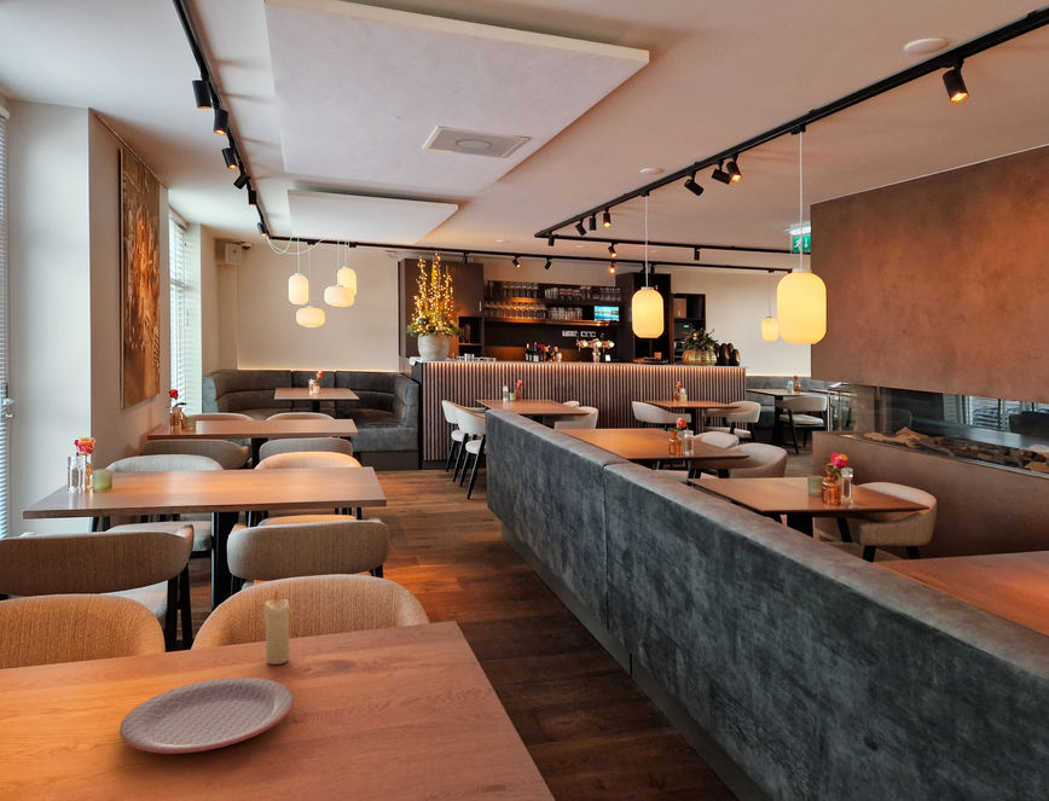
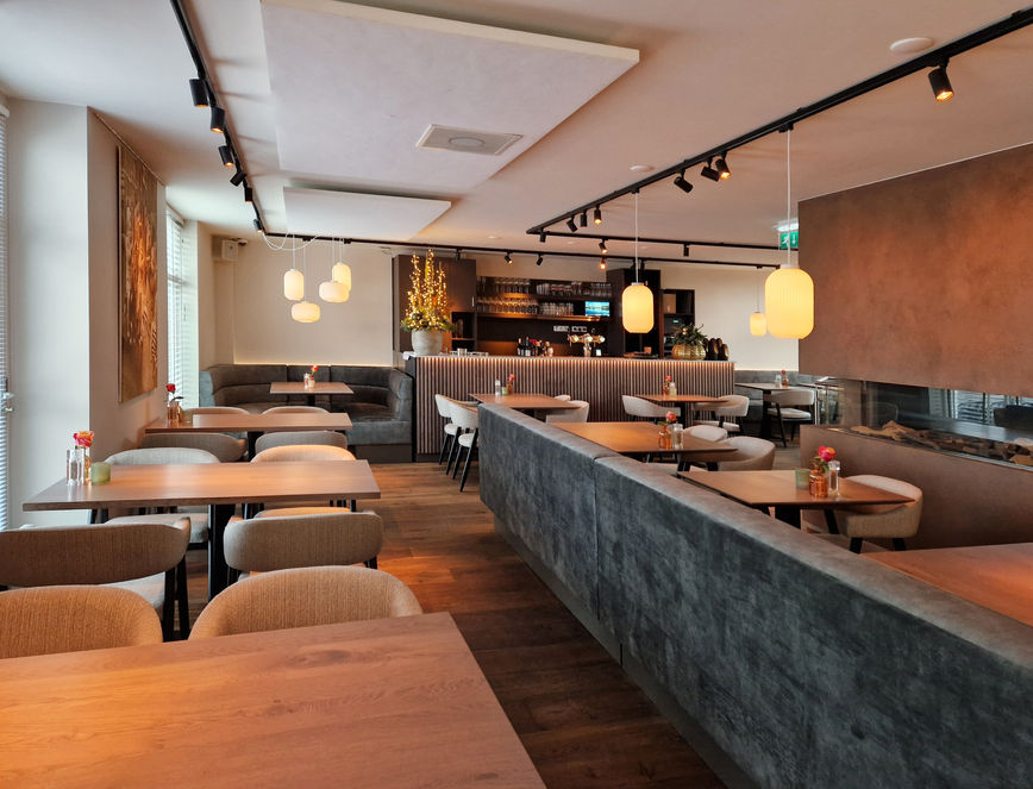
- plate [118,677,295,755]
- candle [263,590,291,666]
